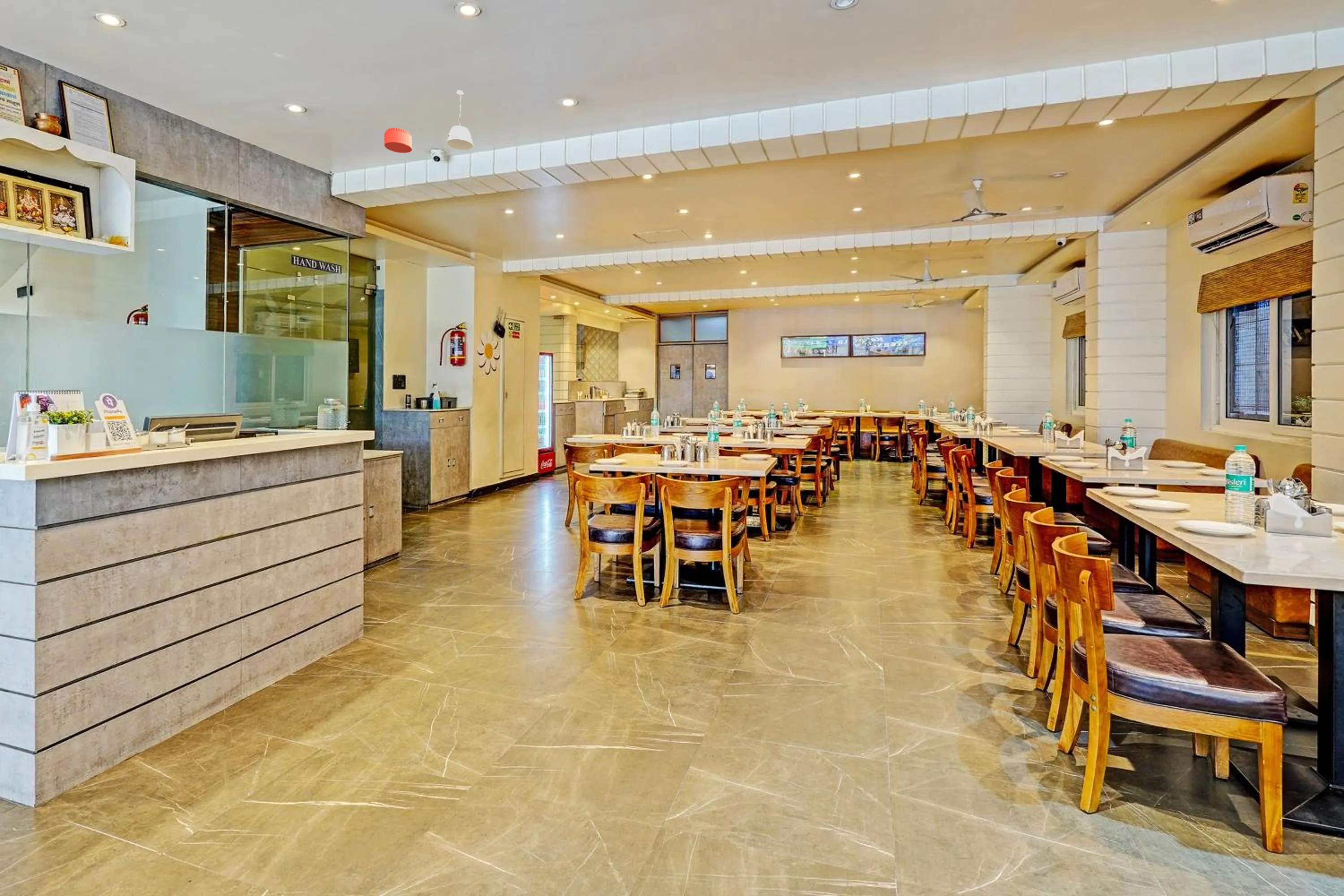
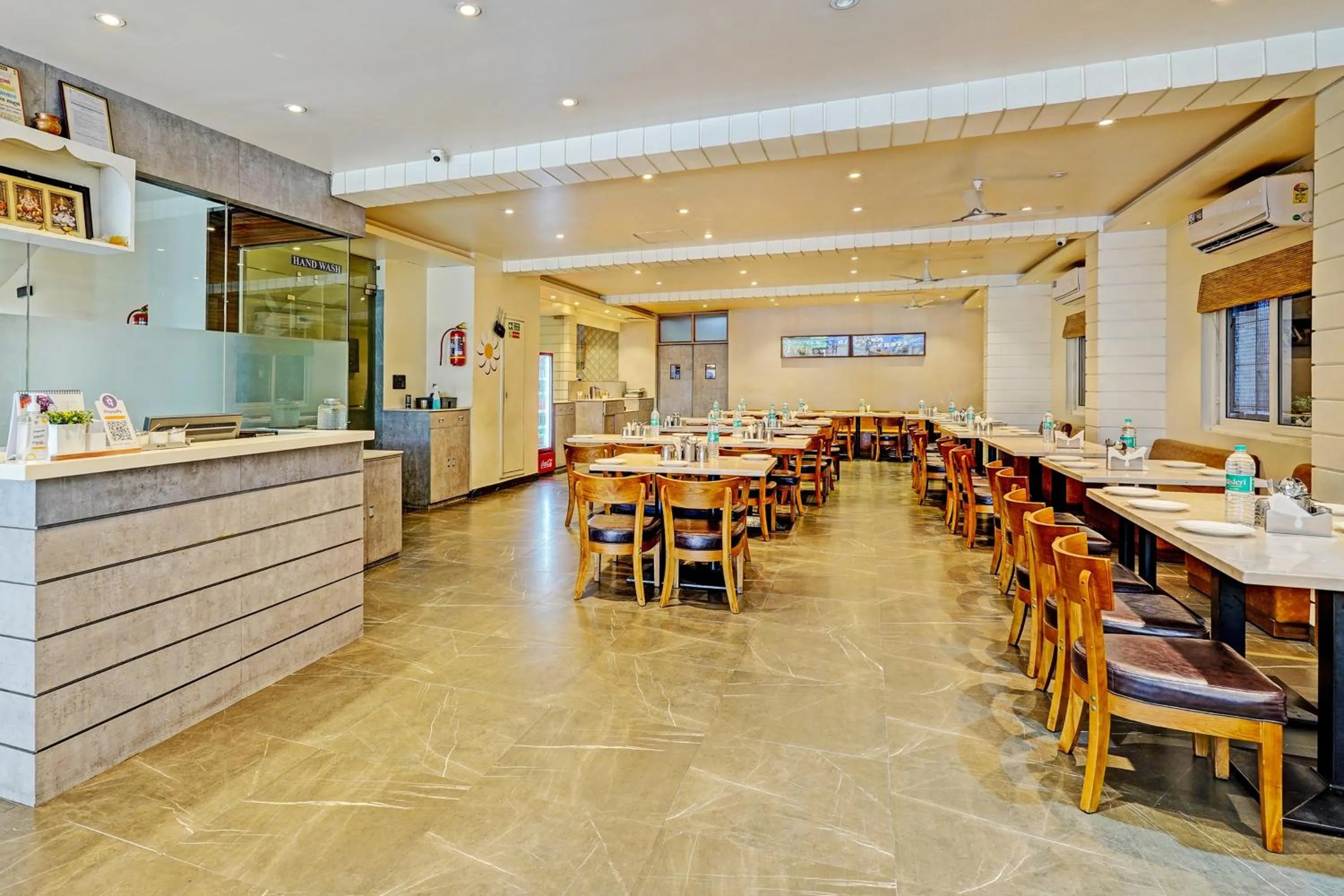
- smoke detector [384,127,413,154]
- pendant light [446,90,474,151]
